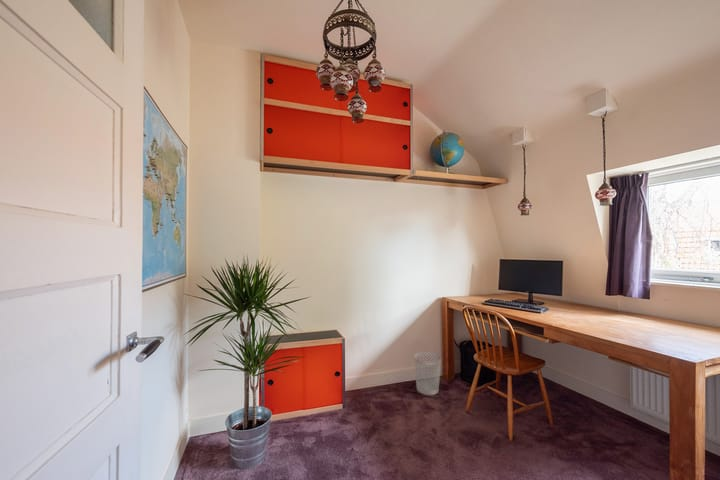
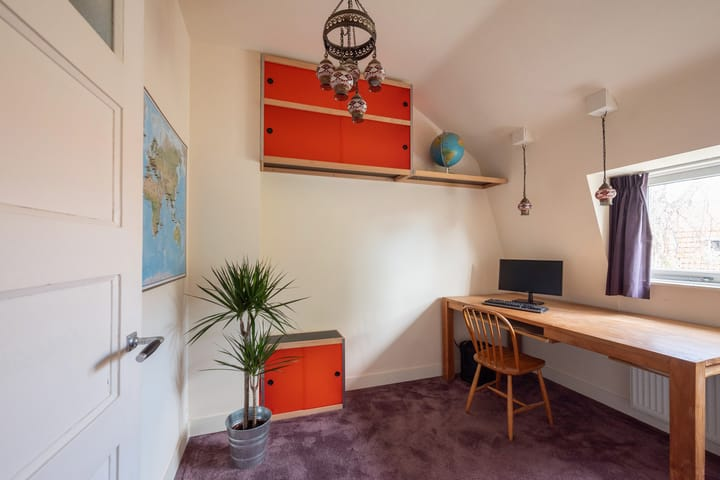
- wastebasket [413,351,442,396]
